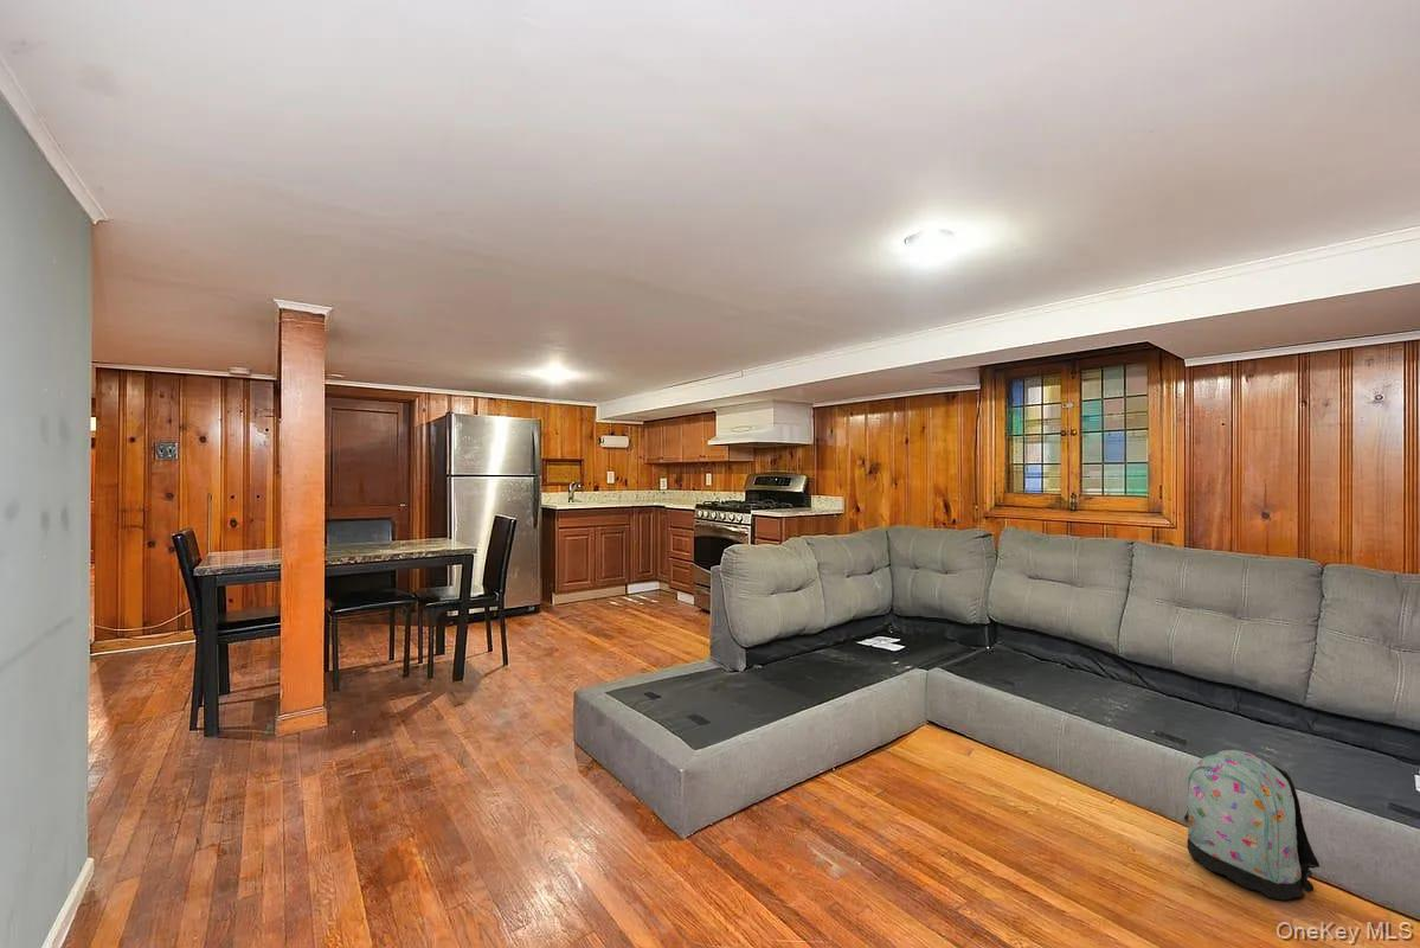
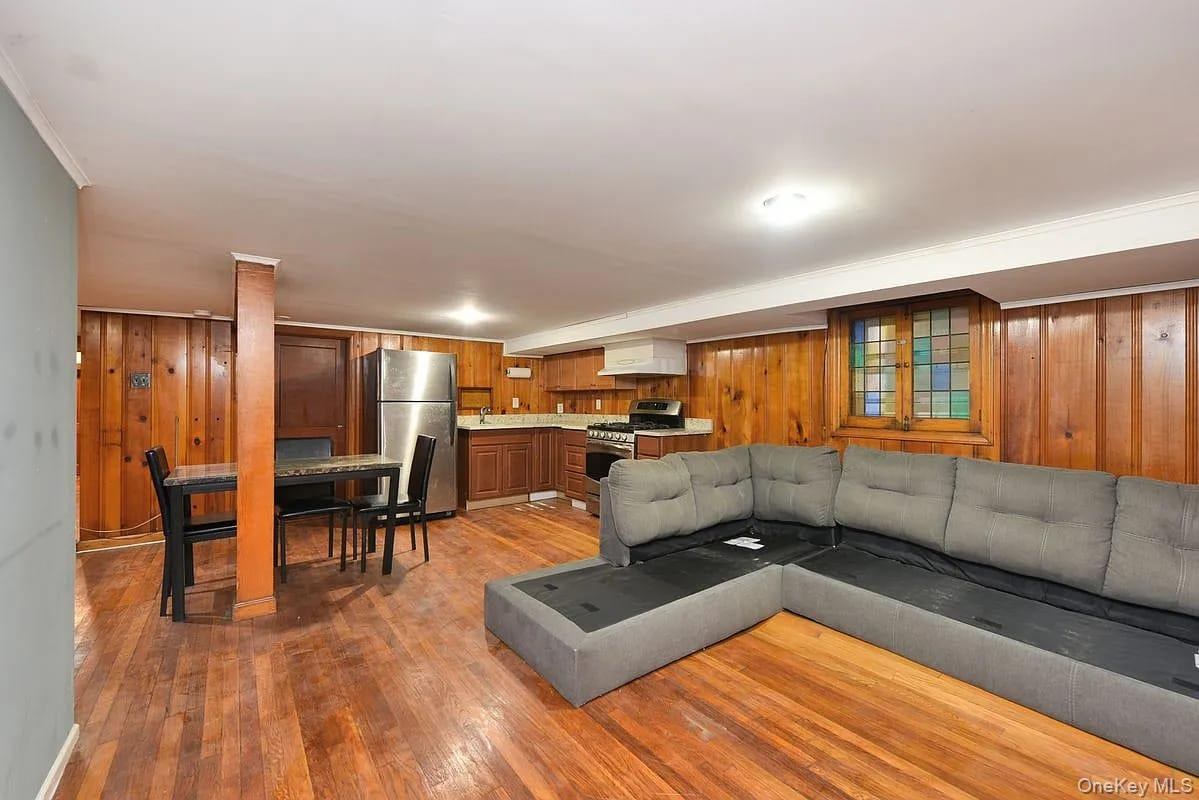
- backpack [1182,749,1321,902]
